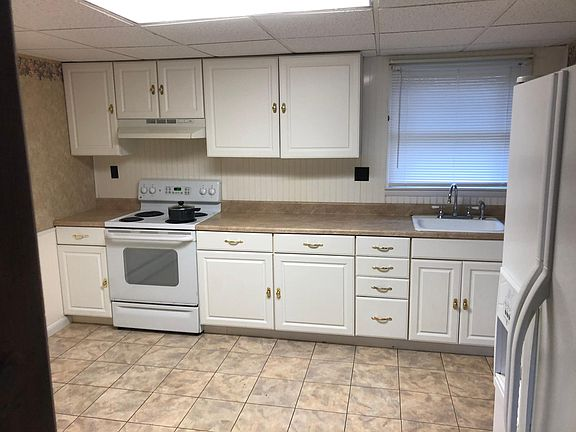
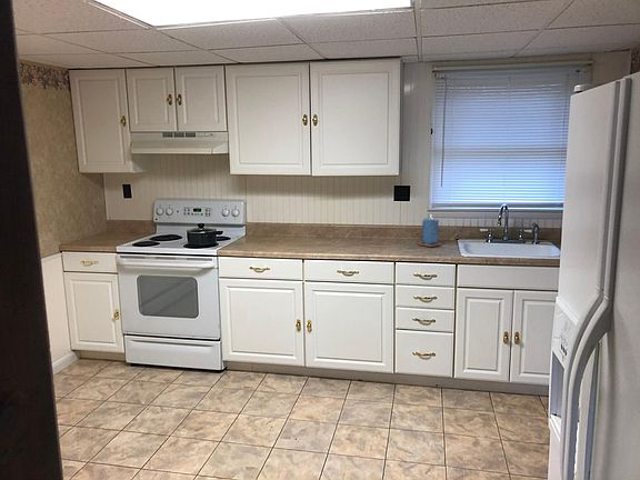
+ candle [417,213,442,248]
